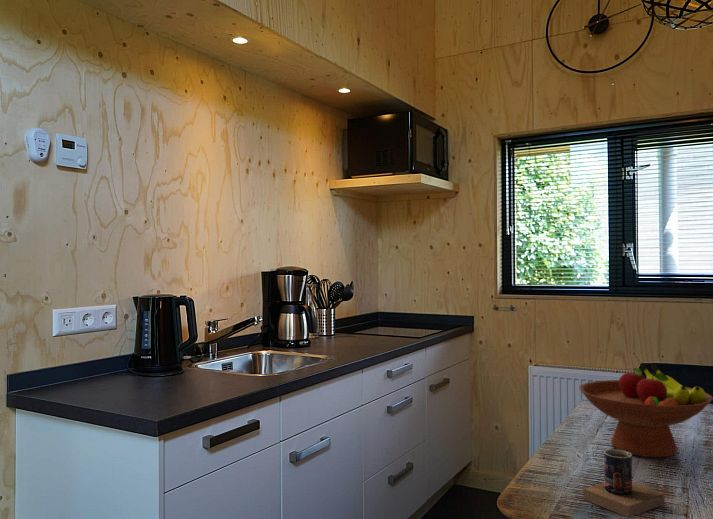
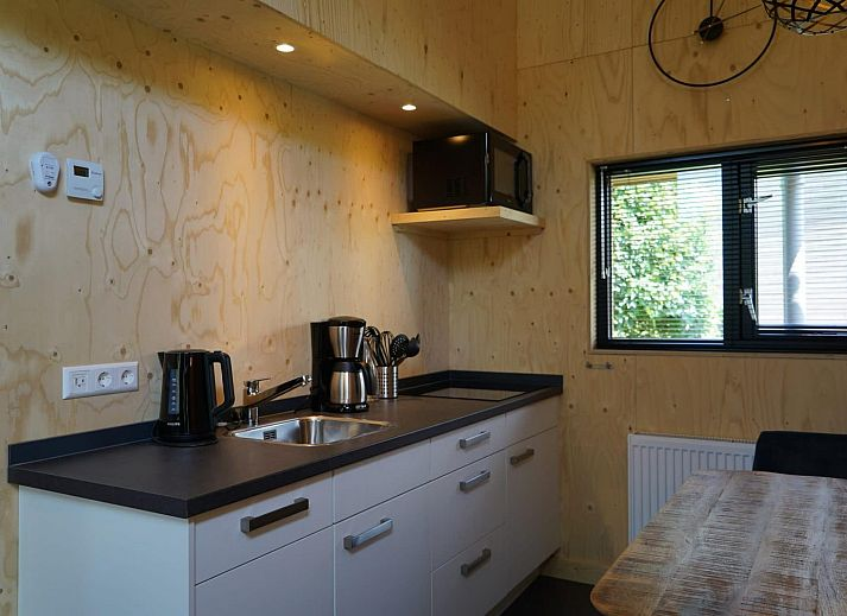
- mug [582,448,666,518]
- fruit bowl [578,362,713,458]
